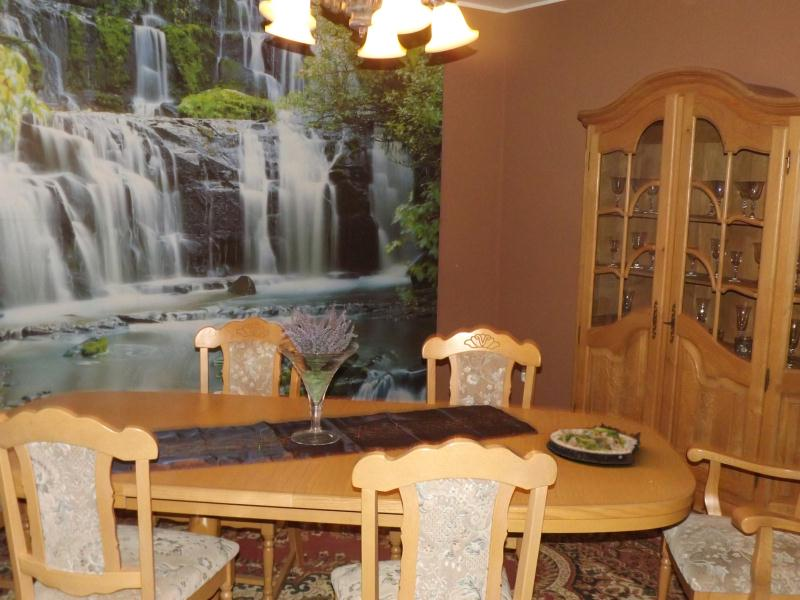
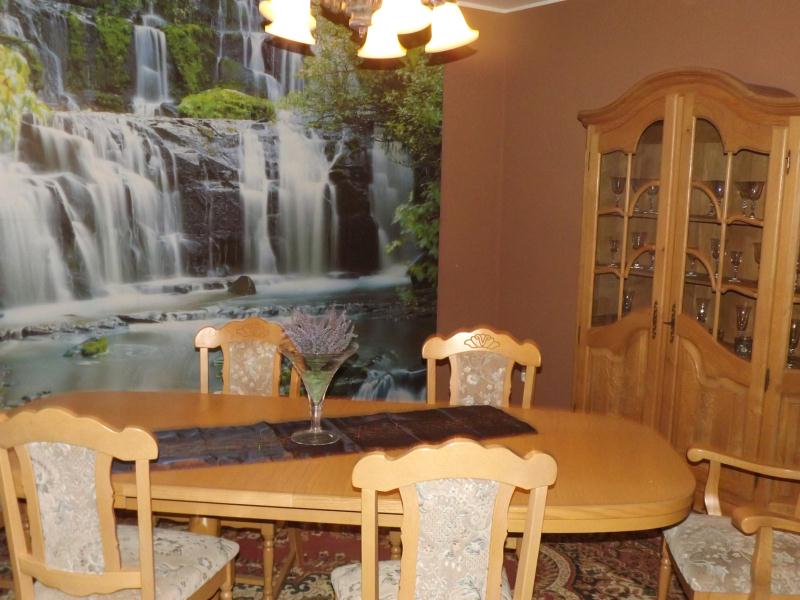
- salad plate [545,422,642,465]
